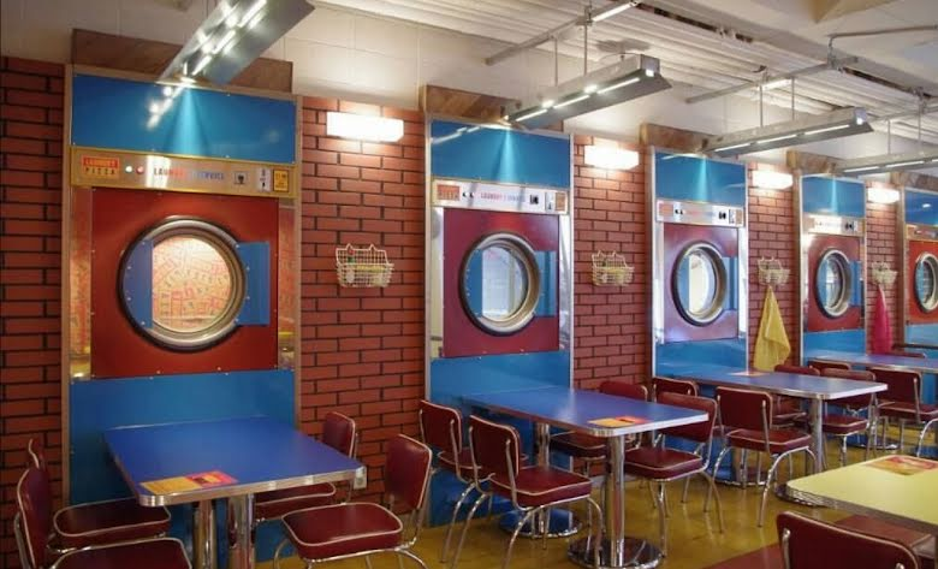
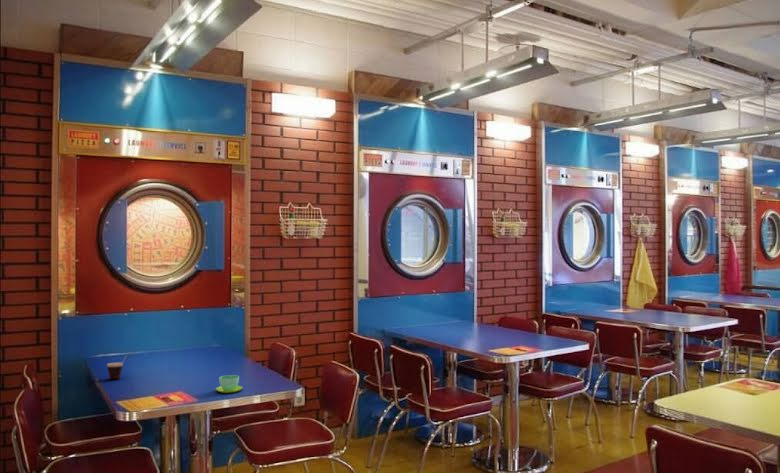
+ cup [106,351,137,380]
+ cup [215,374,243,394]
